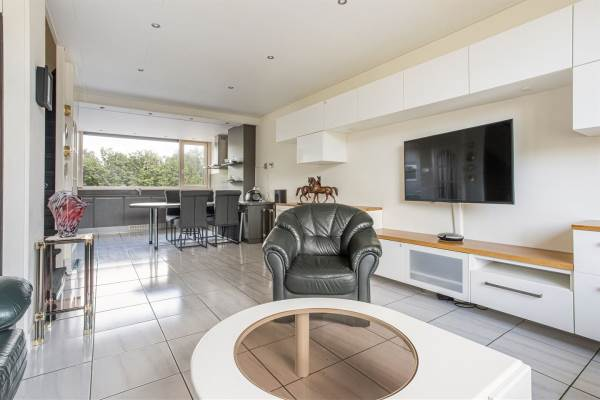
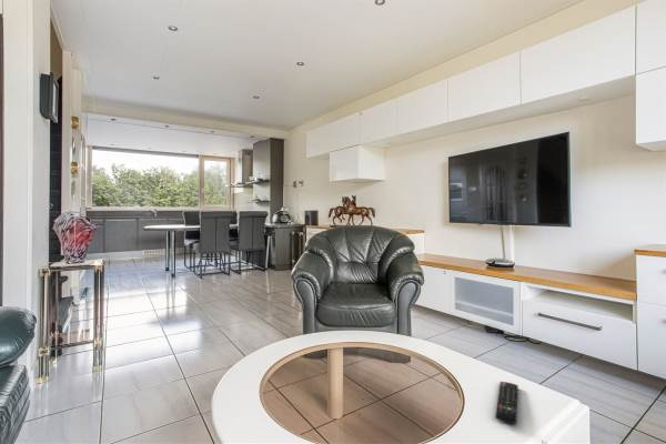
+ remote control [495,381,519,425]
